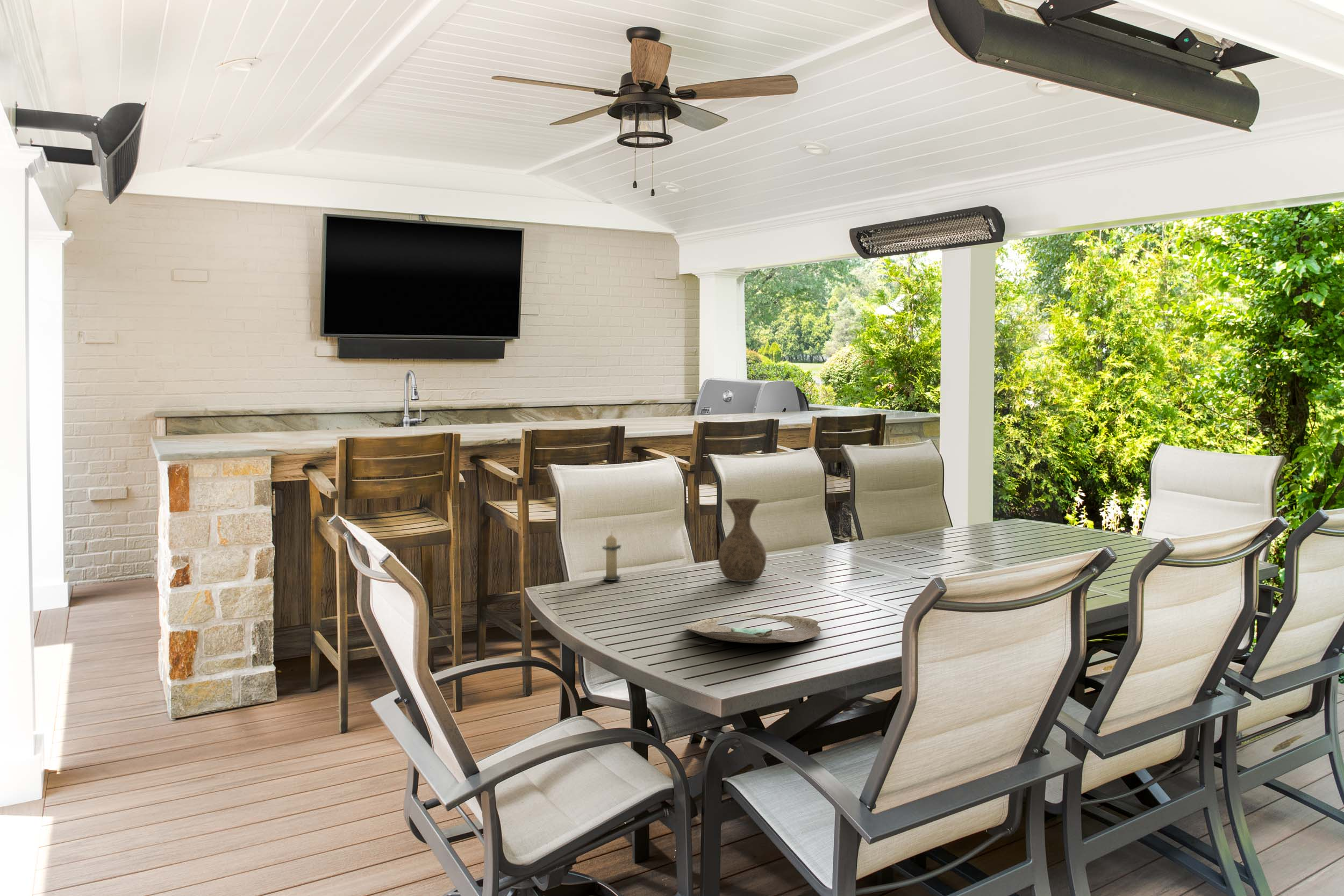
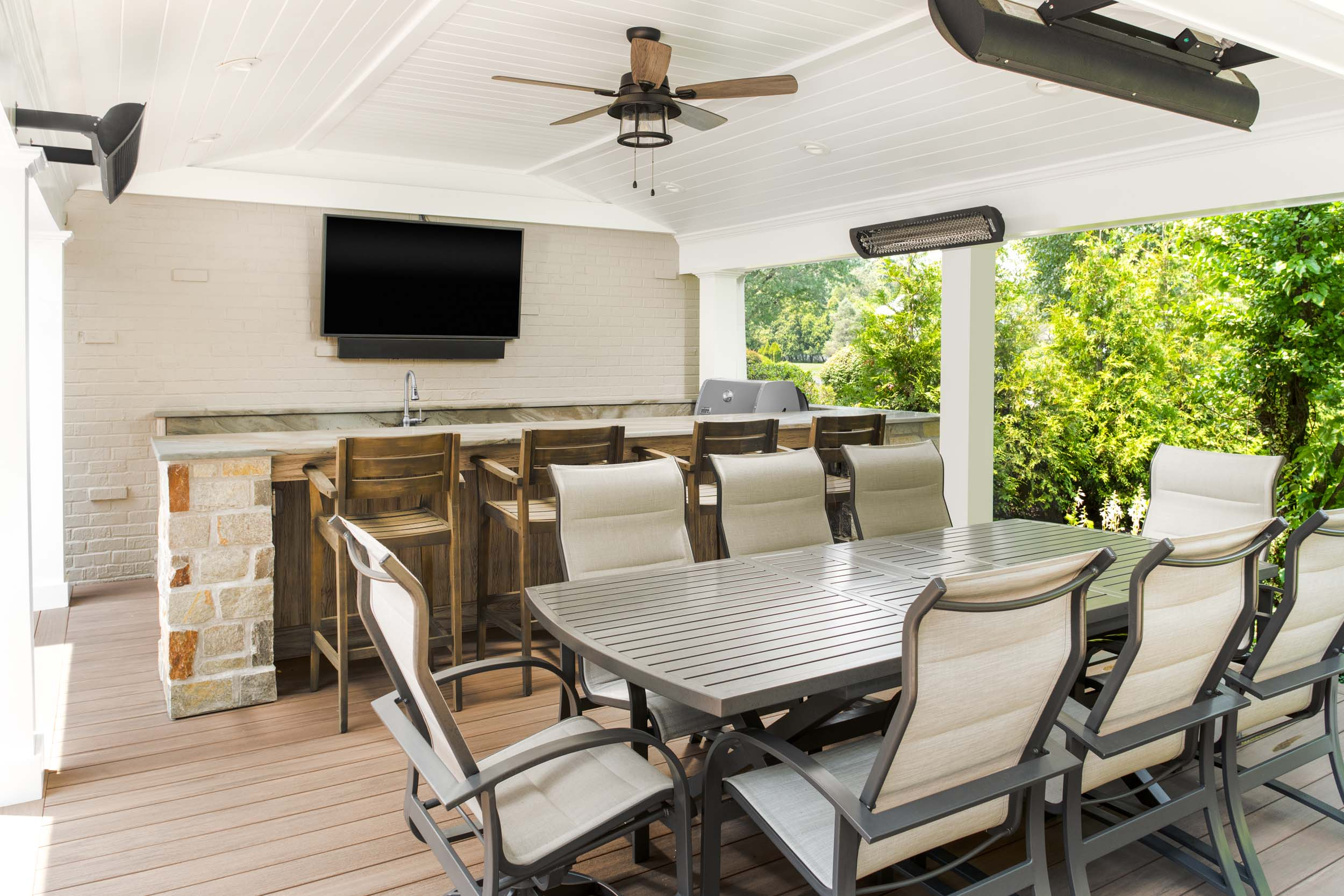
- candle [601,531,622,581]
- vase [718,498,767,582]
- decorative bowl [682,613,821,644]
